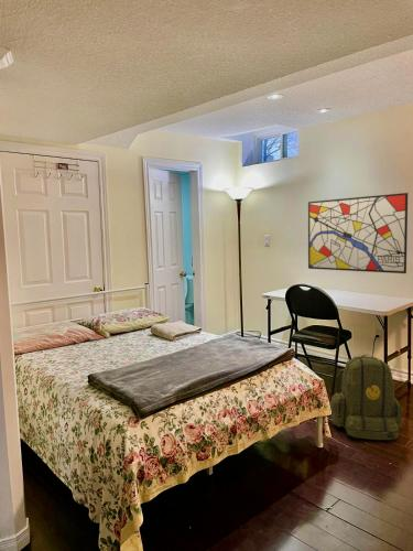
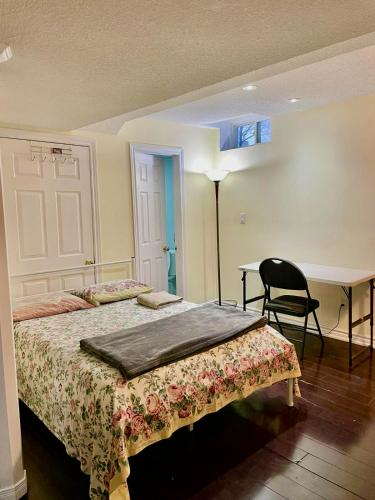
- backpack [329,354,403,441]
- wall art [307,192,409,274]
